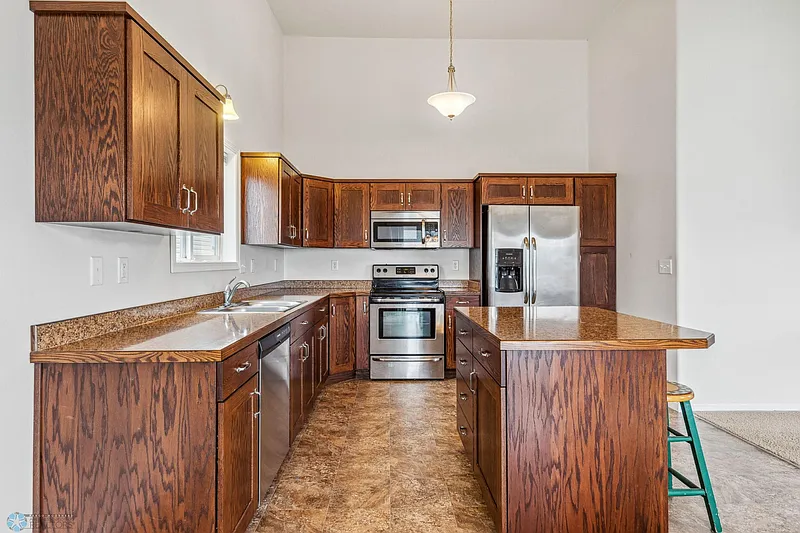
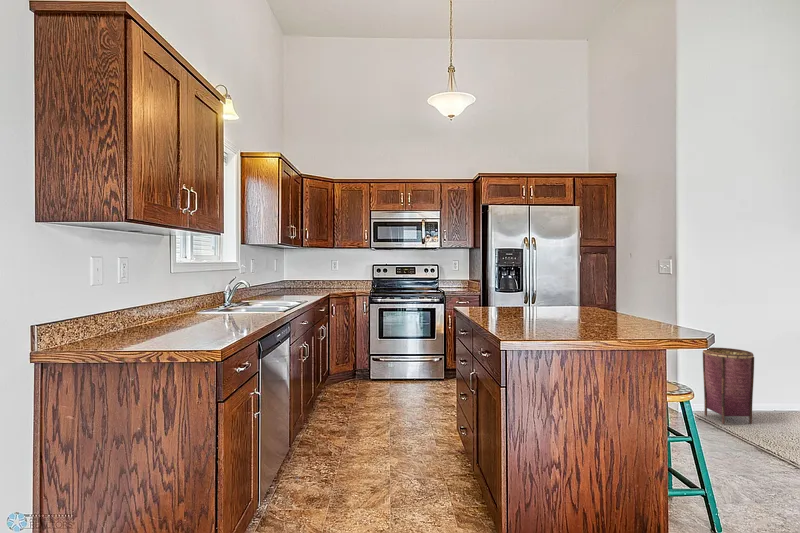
+ woven basket [702,346,755,425]
